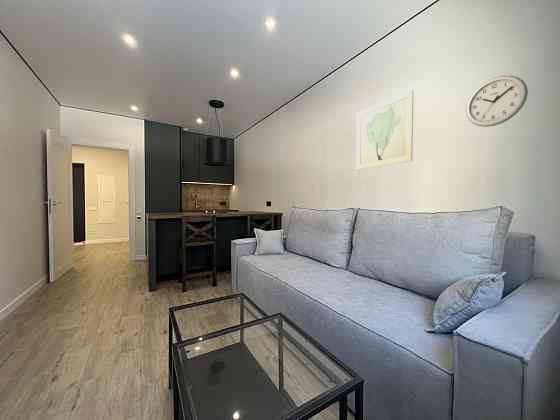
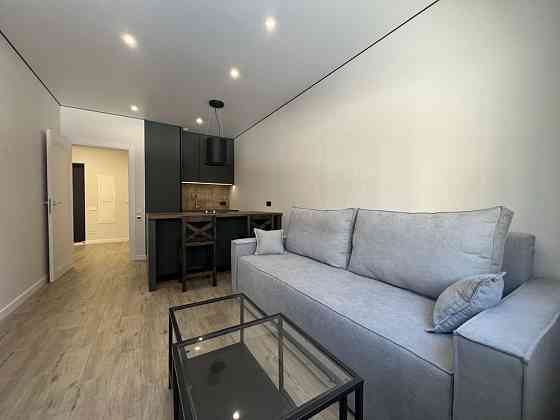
- wall clock [465,74,529,128]
- wall art [355,88,414,171]
